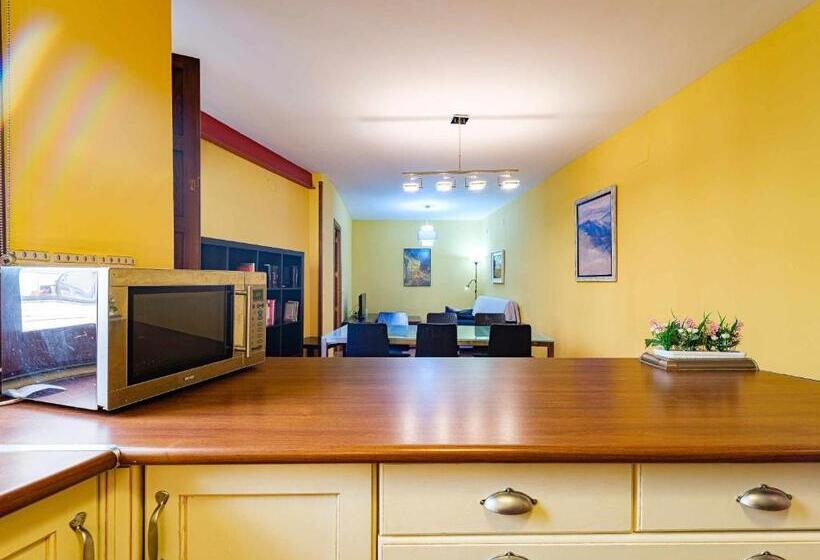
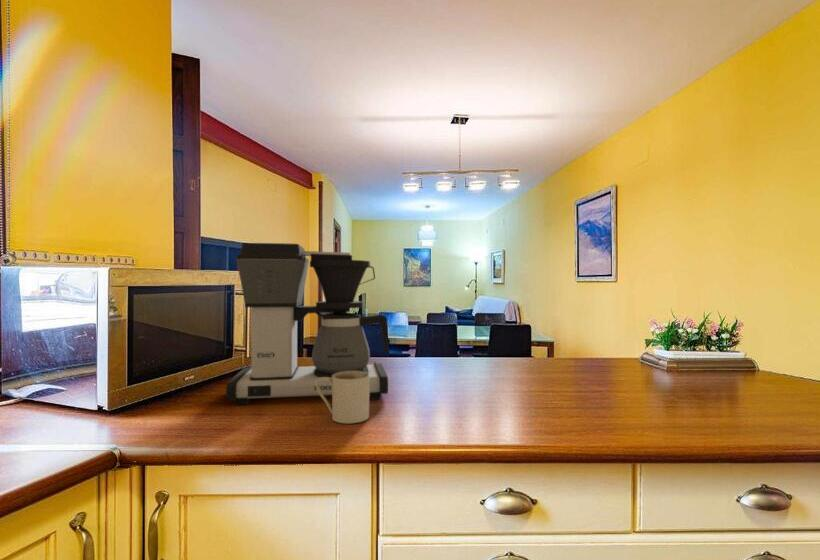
+ coffee maker [225,242,389,406]
+ mug [316,371,370,424]
